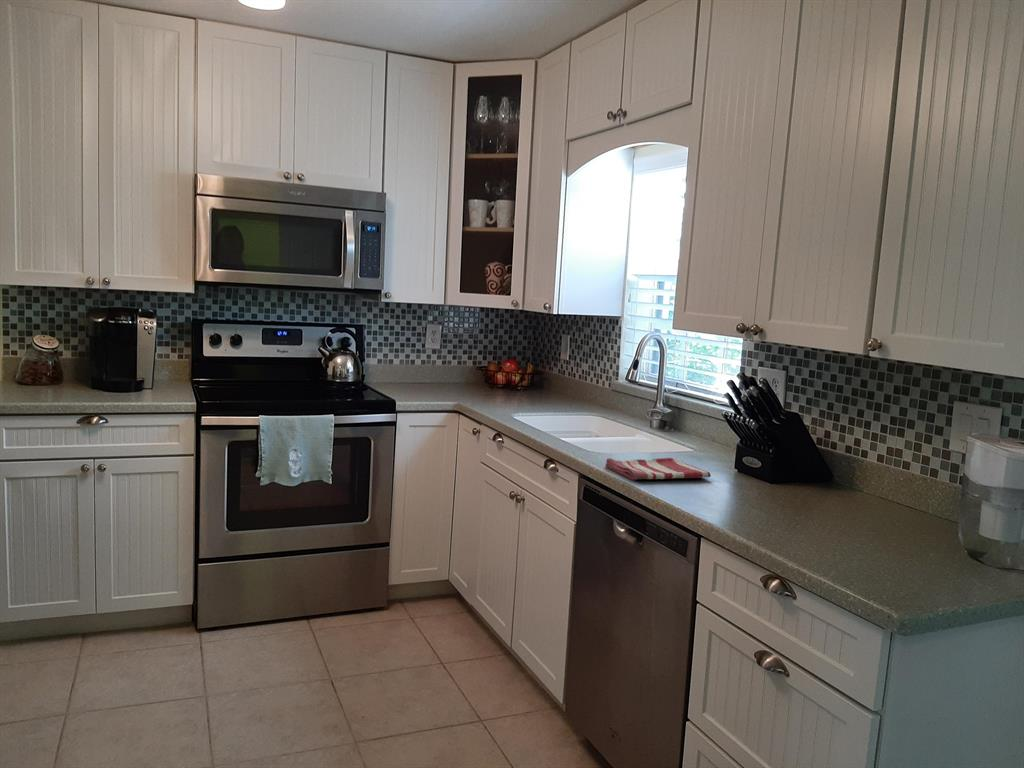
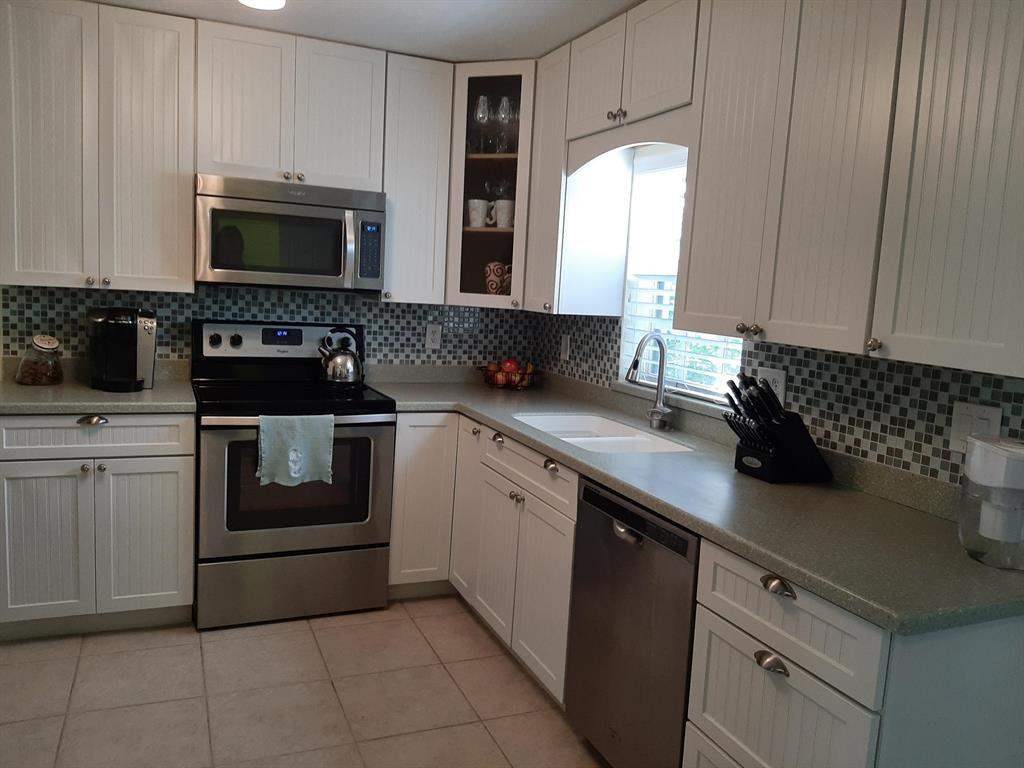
- dish towel [604,457,711,481]
